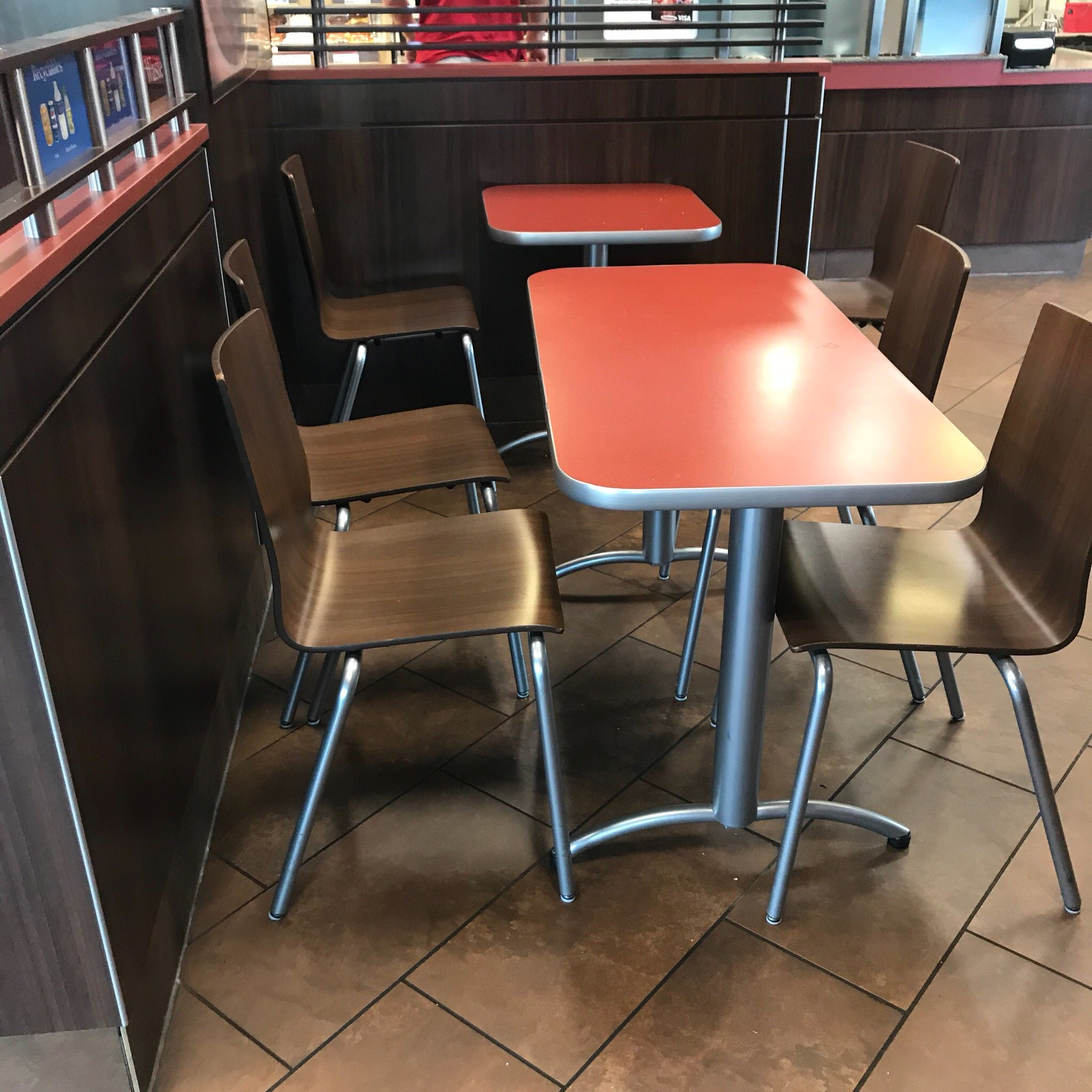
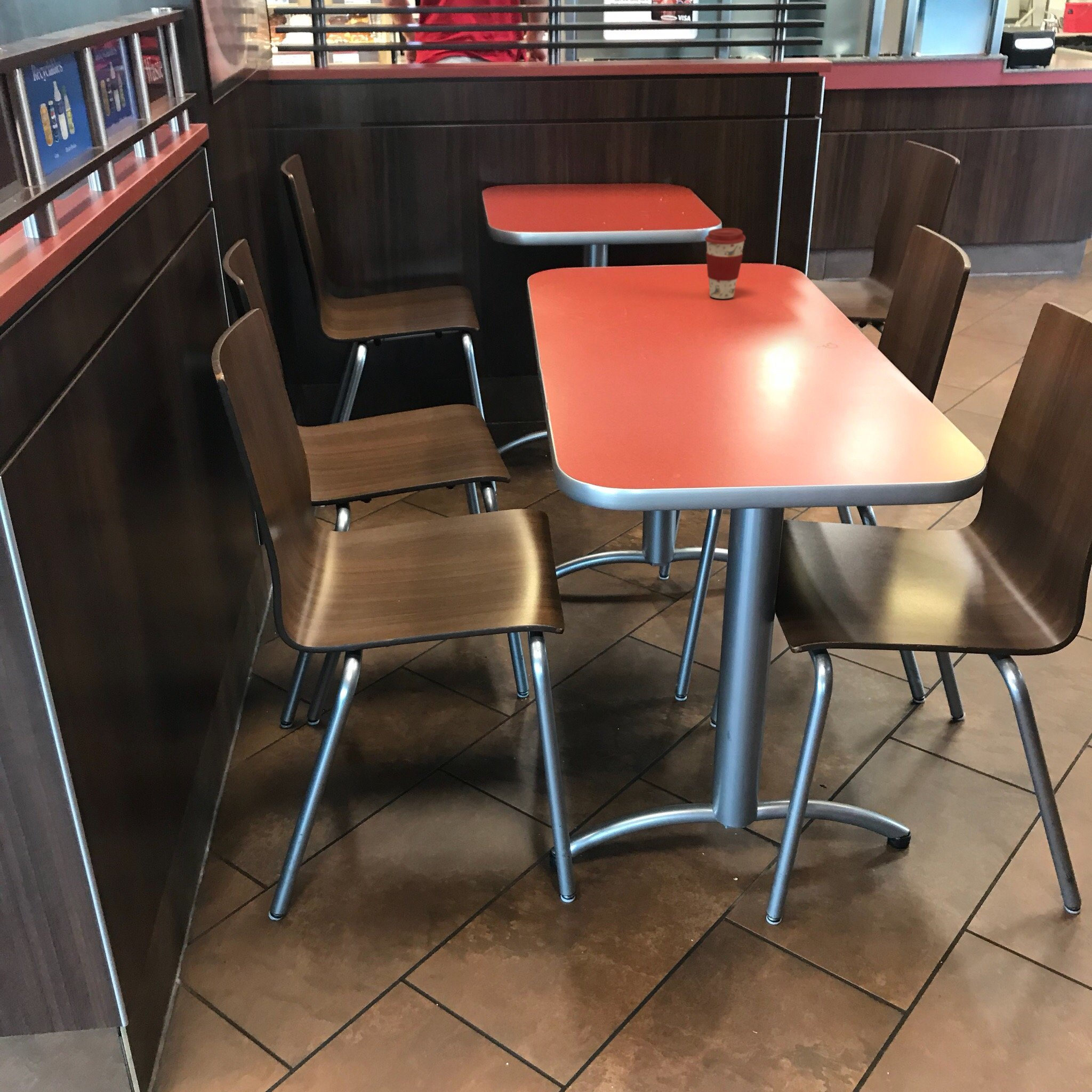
+ coffee cup [704,227,746,300]
